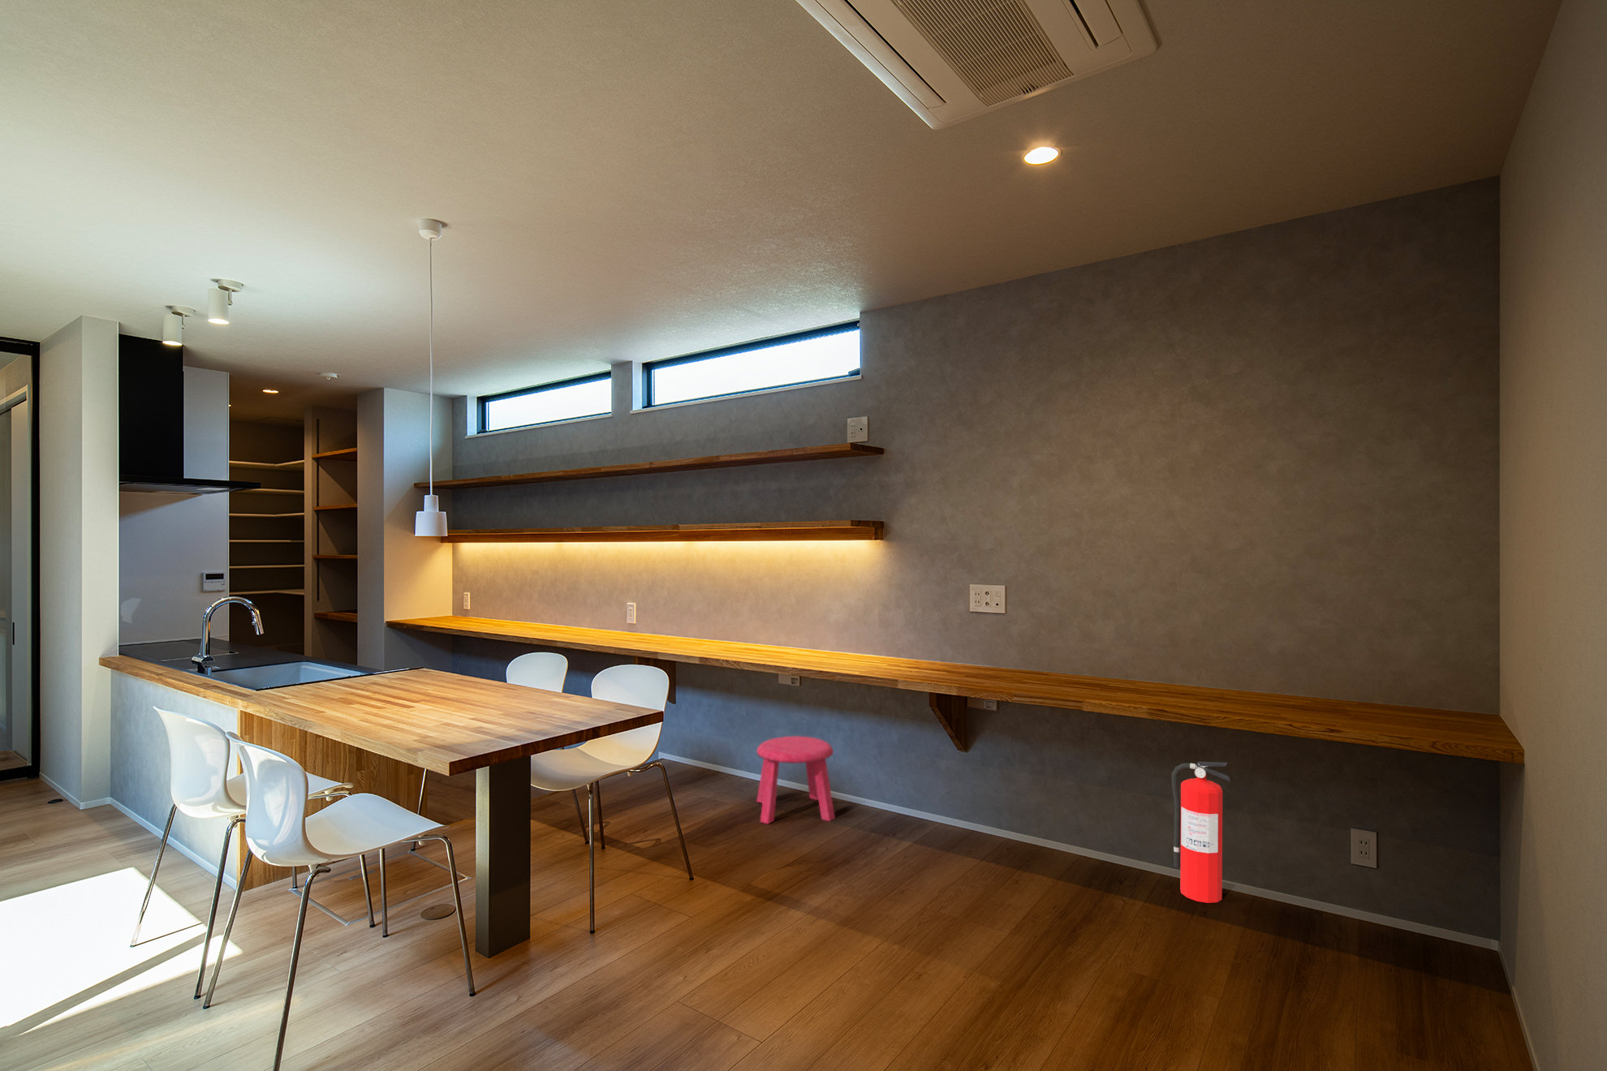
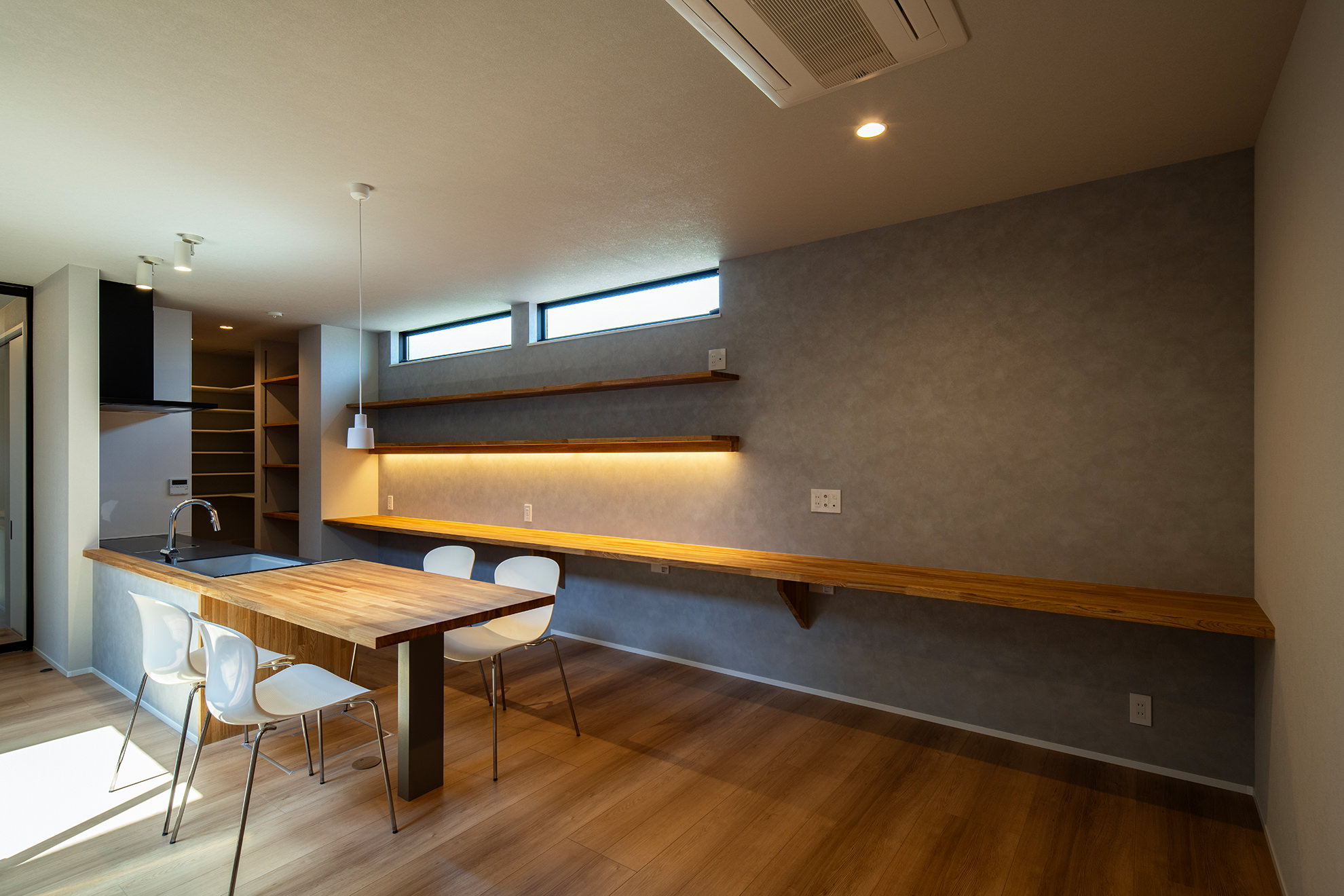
- fire extinguisher [1171,761,1232,904]
- stool [756,735,836,825]
